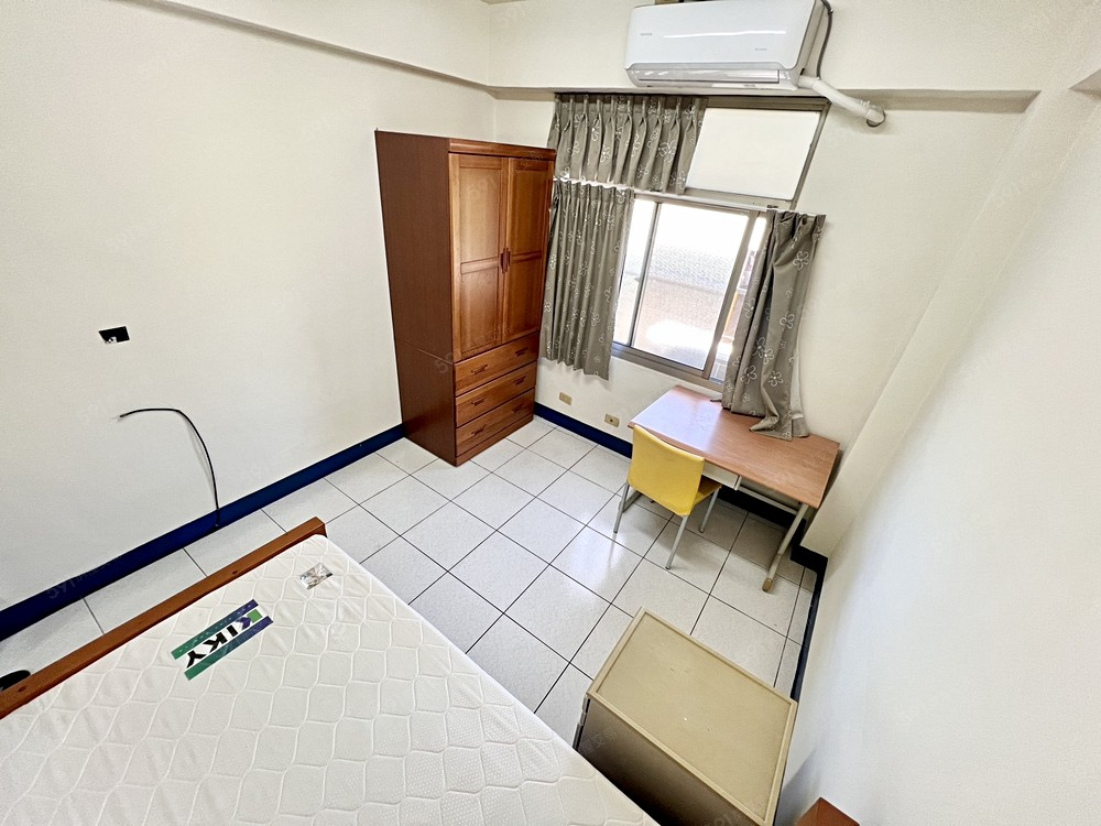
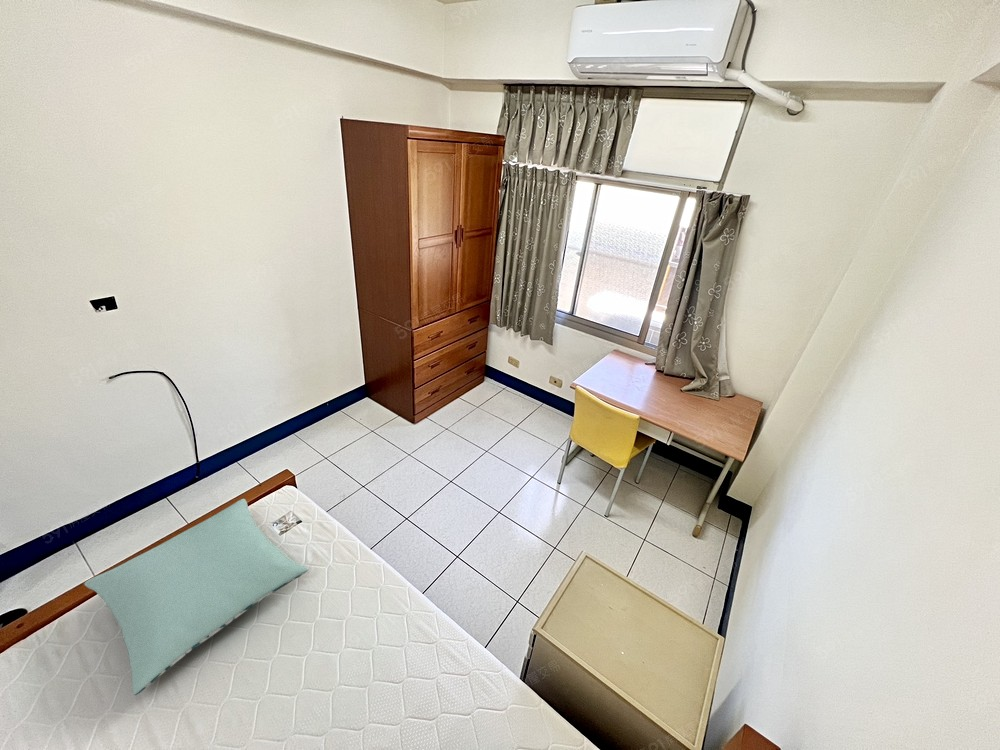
+ pillow [83,498,309,696]
